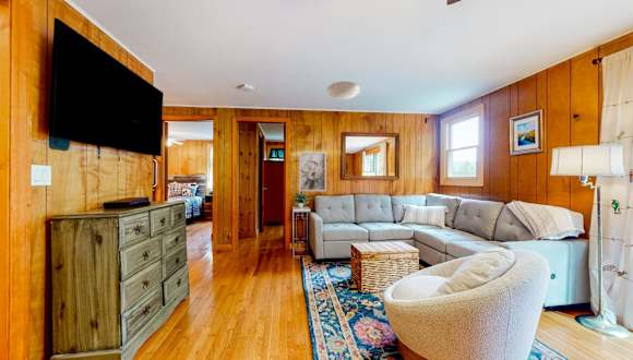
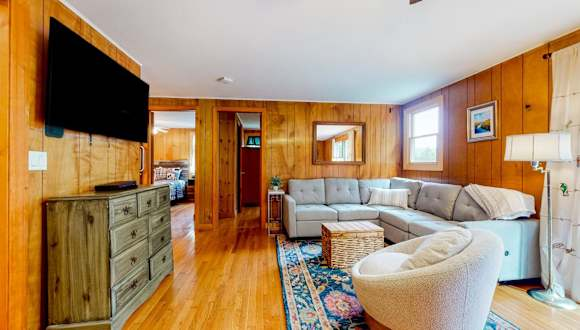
- ceiling light [325,81,361,100]
- wall art [298,151,327,192]
